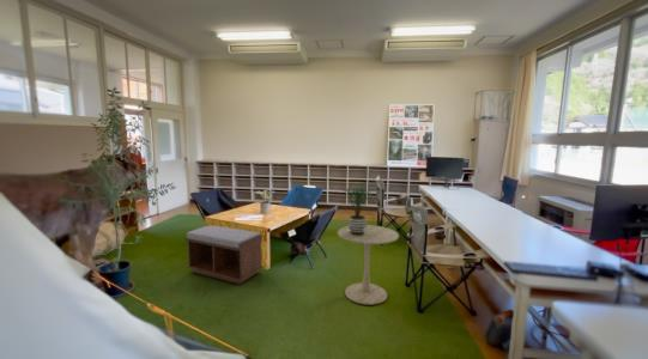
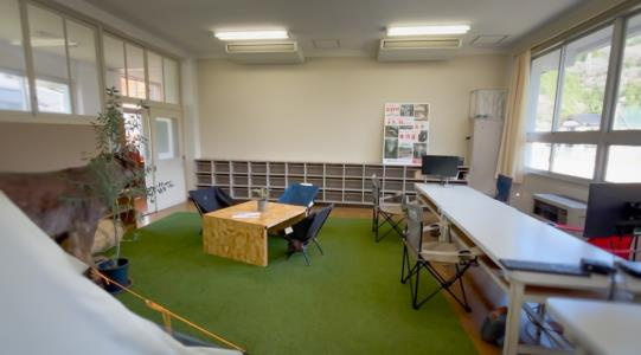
- potted plant [344,184,374,236]
- side table [337,224,400,306]
- bench [184,224,264,285]
